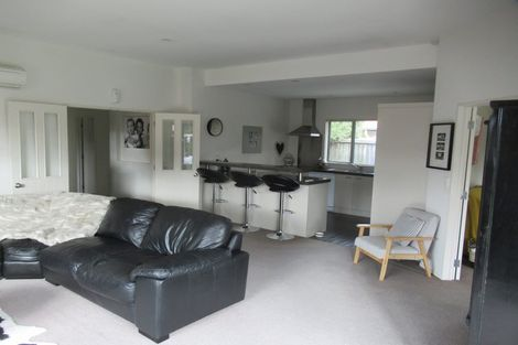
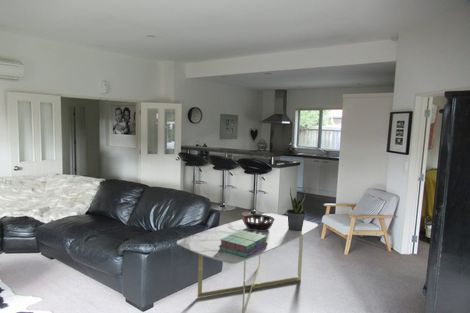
+ stack of books [218,230,268,258]
+ potted plant [286,187,307,231]
+ decorative bowl [241,213,275,231]
+ coffee table [176,212,319,313]
